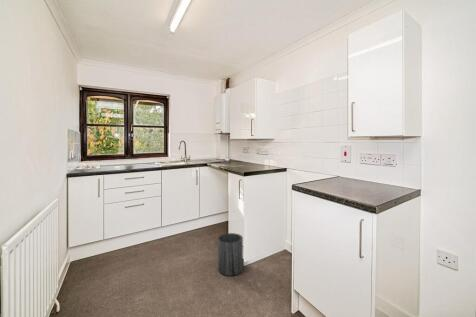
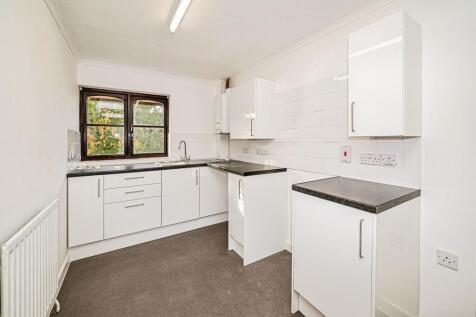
- trash can [217,232,244,277]
